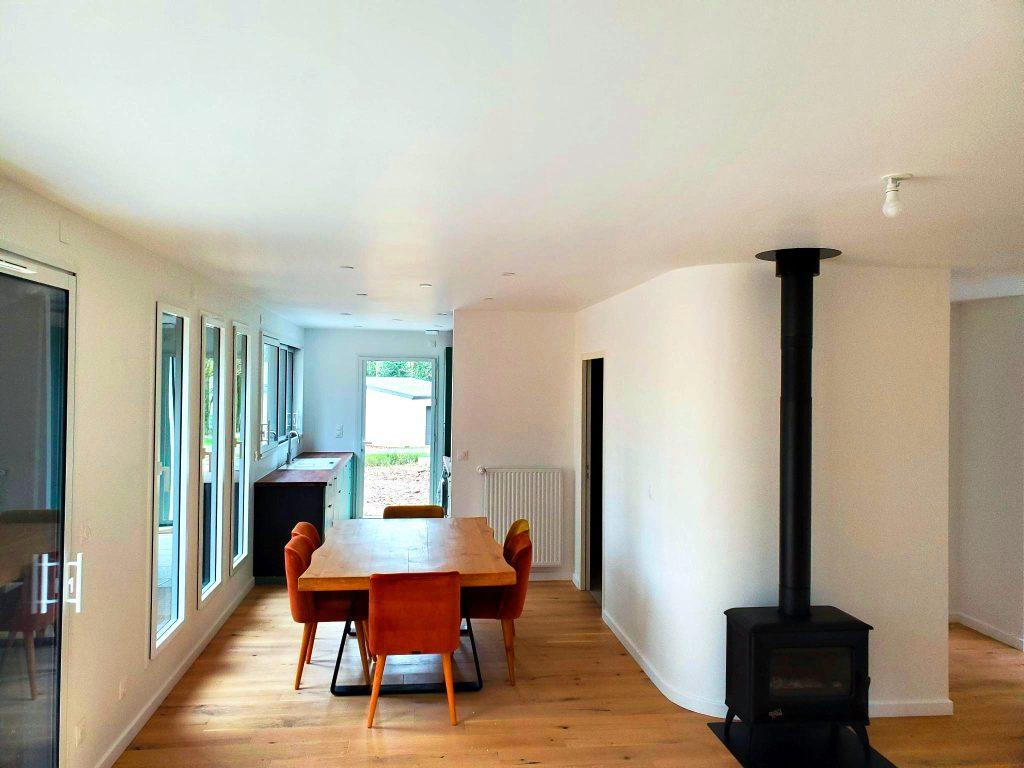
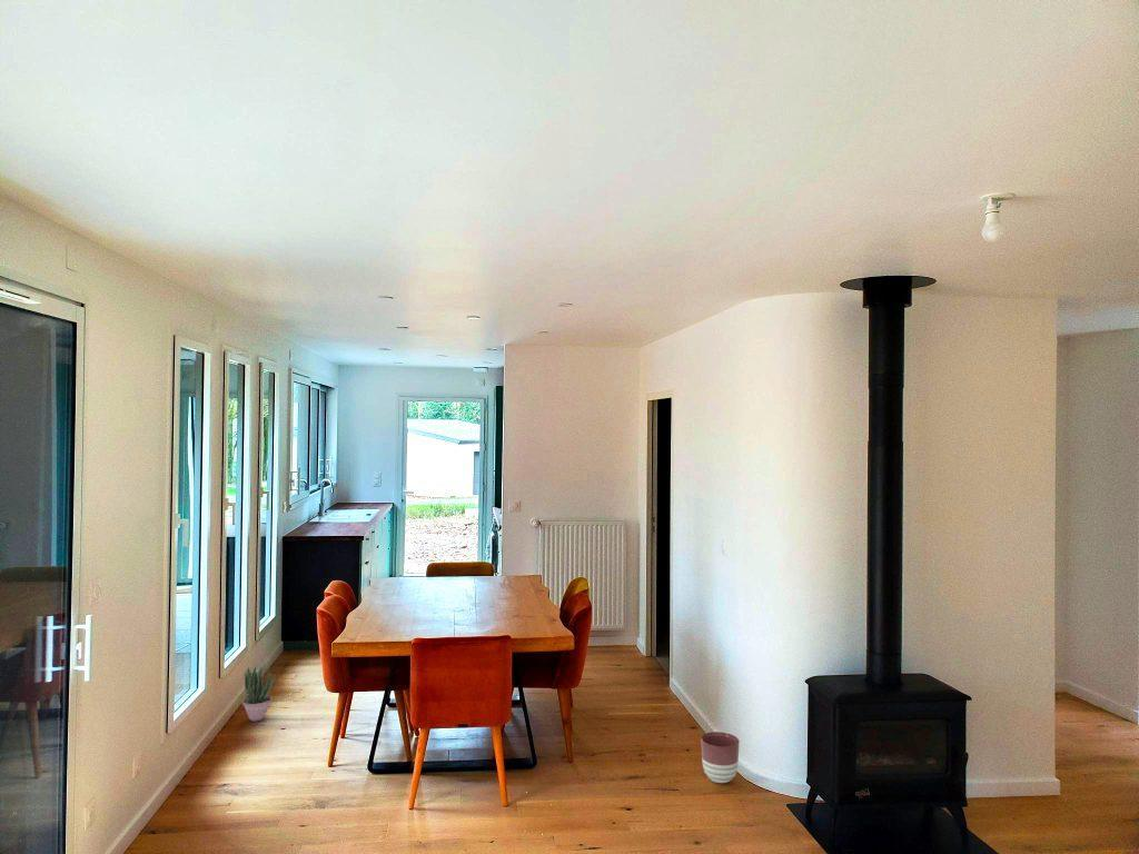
+ potted plant [241,663,278,723]
+ planter [700,731,741,784]
